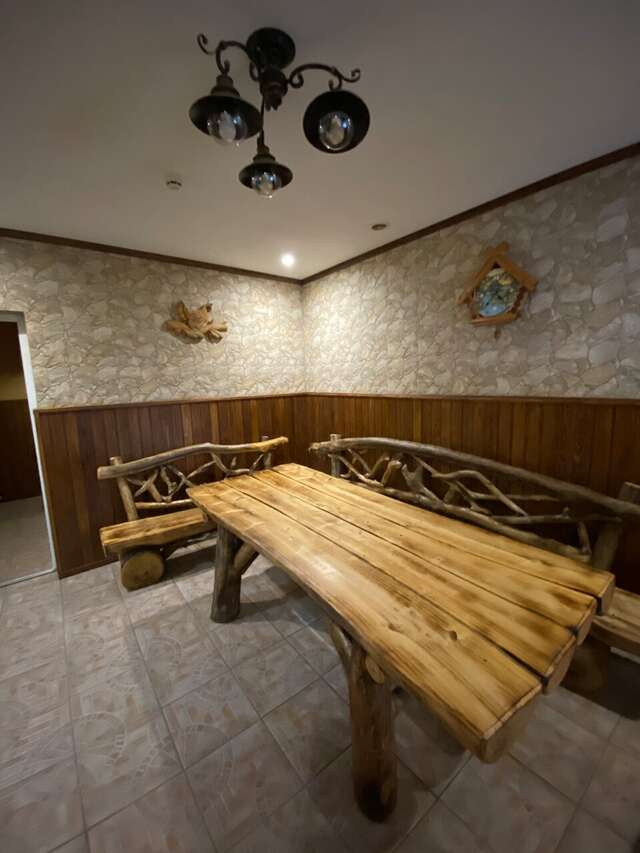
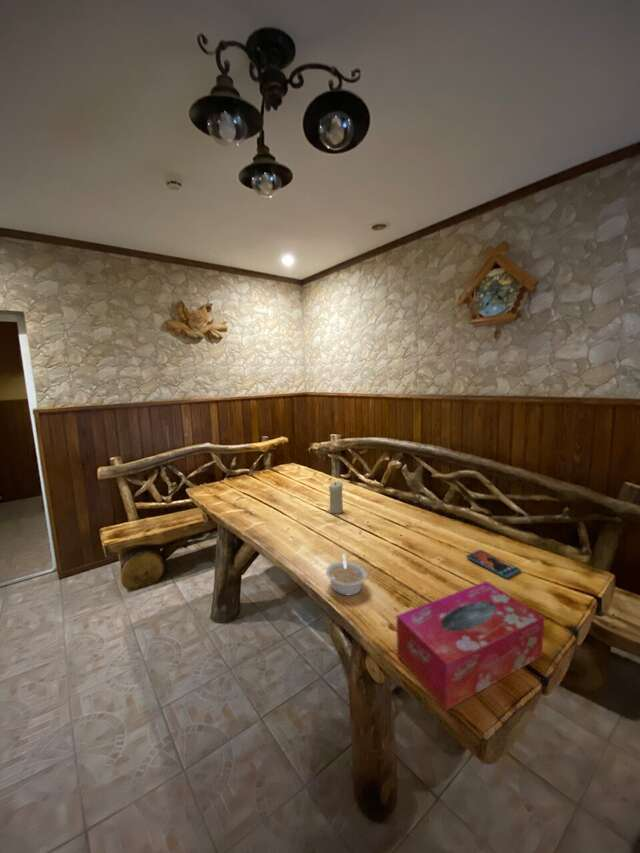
+ candle [326,481,344,515]
+ smartphone [465,549,522,579]
+ tissue box [396,580,545,711]
+ legume [325,553,368,596]
